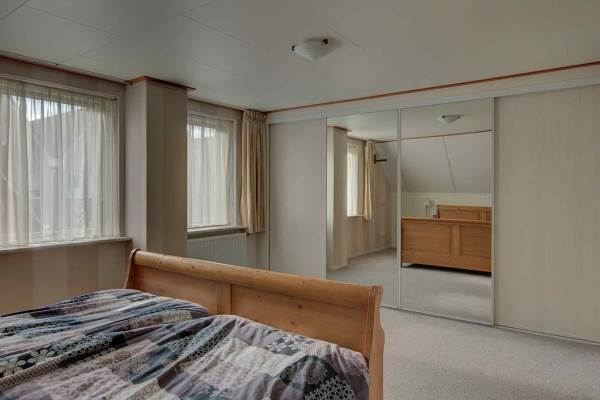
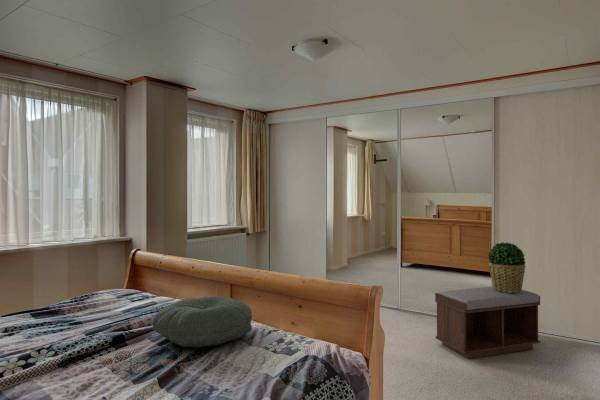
+ bench [434,286,541,360]
+ potted plant [487,241,527,293]
+ pillow [151,295,253,348]
